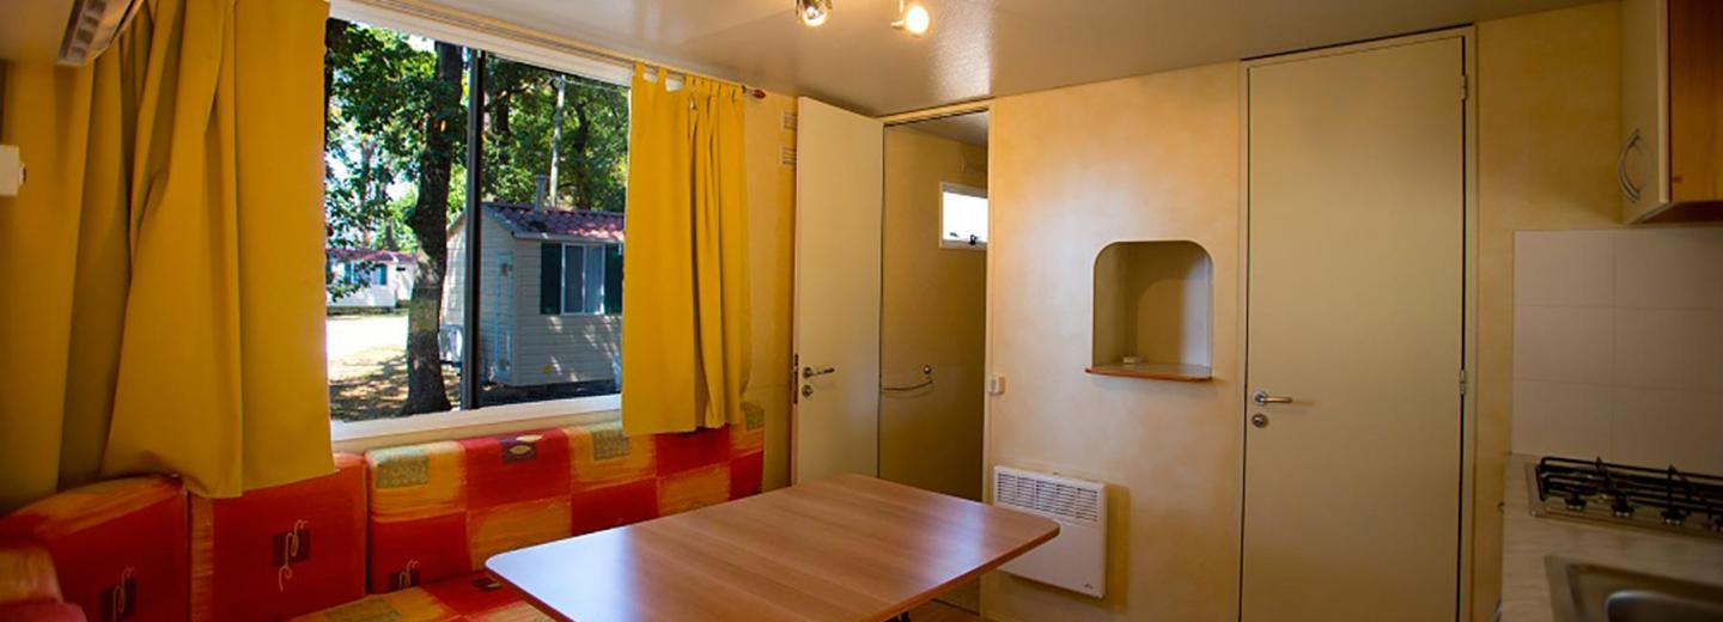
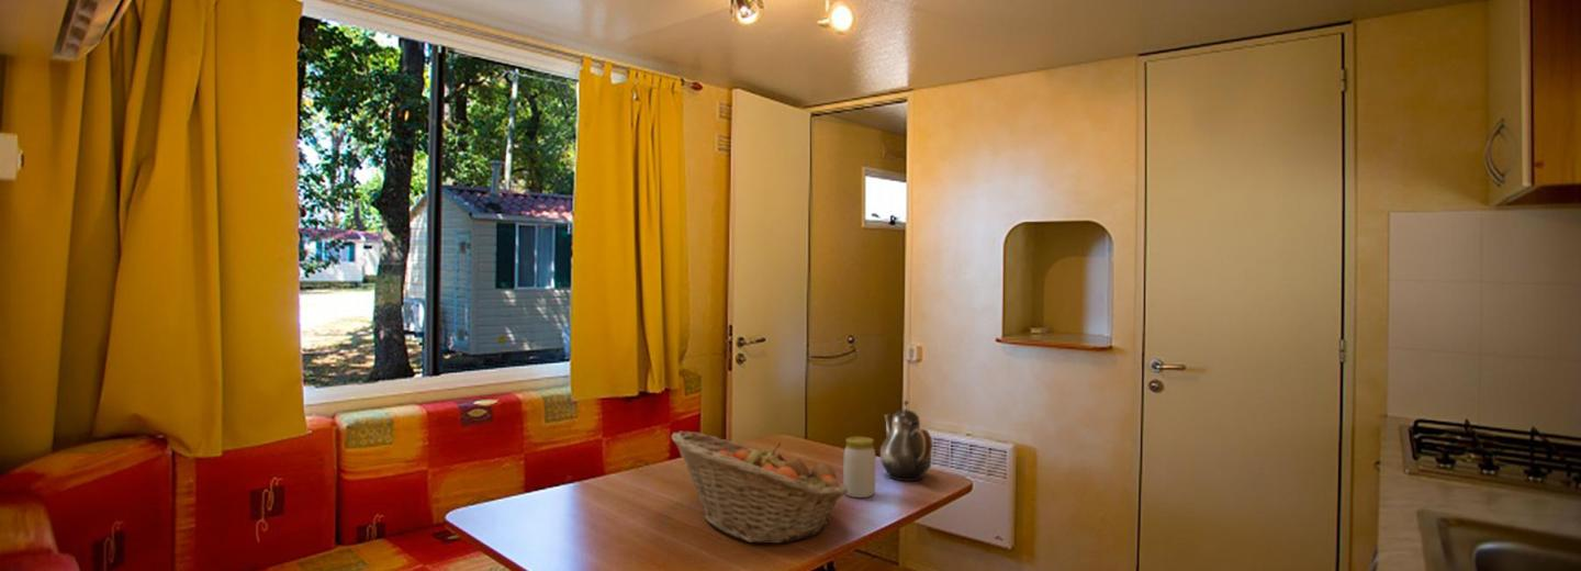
+ jar [842,436,876,499]
+ fruit basket [671,430,848,545]
+ teapot [879,399,934,482]
